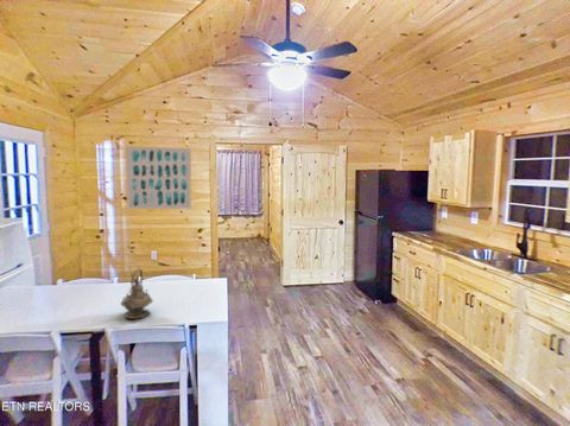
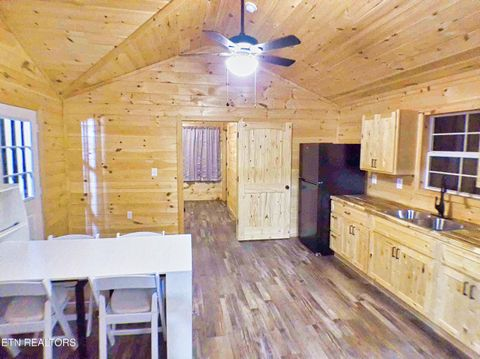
- wall art [125,145,192,210]
- teapot [120,268,154,320]
